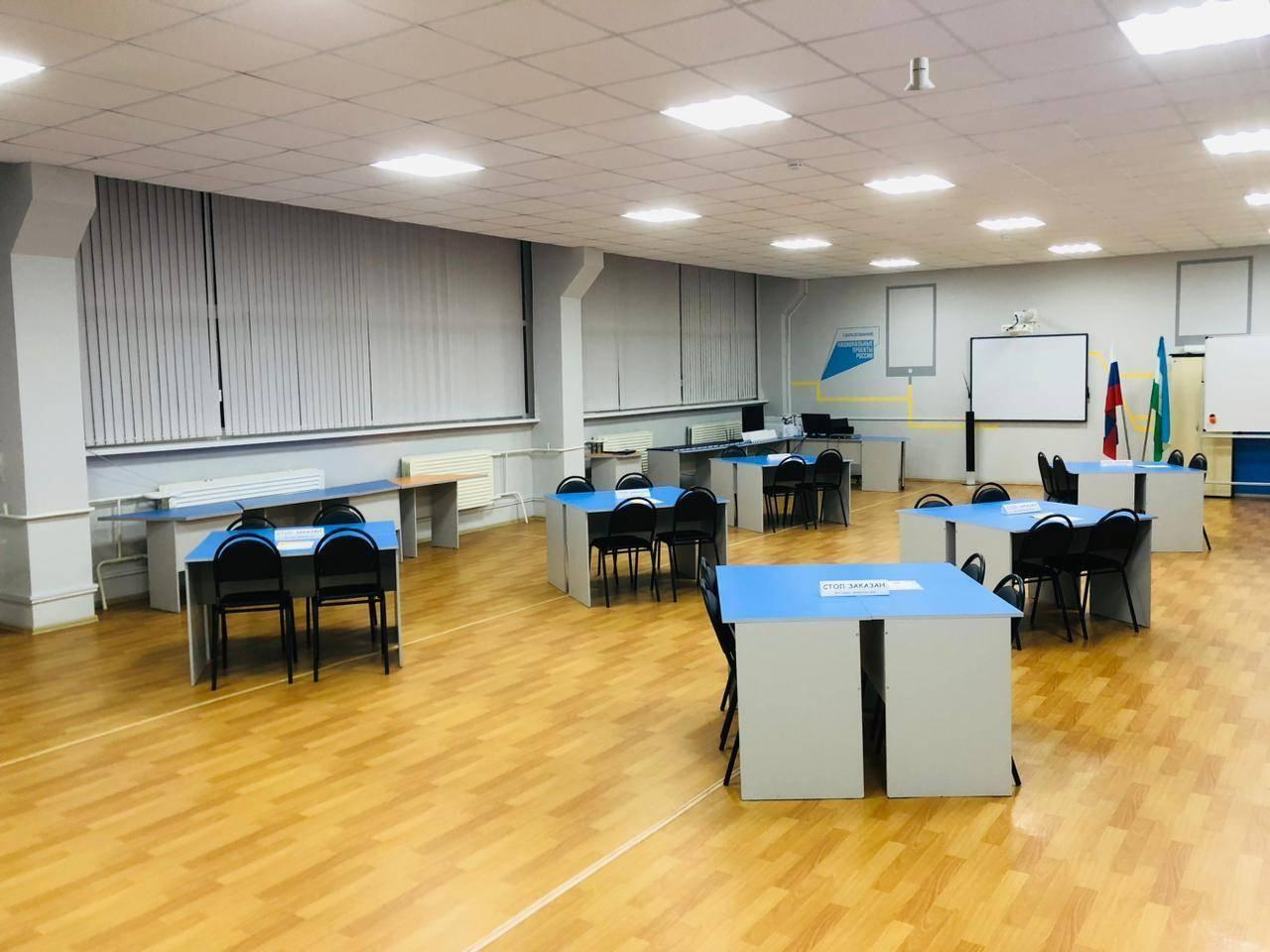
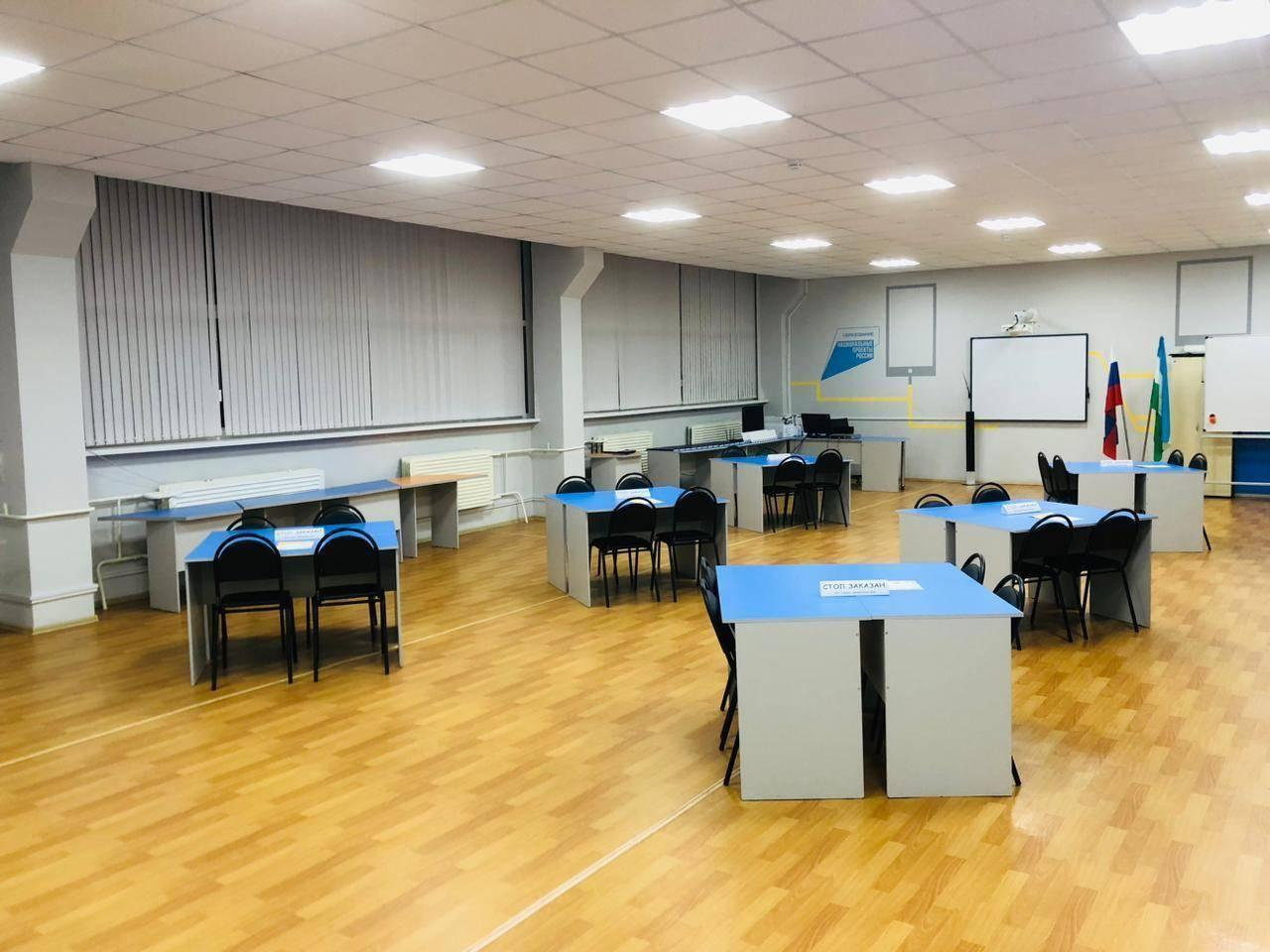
- knight helmet [903,57,937,91]
